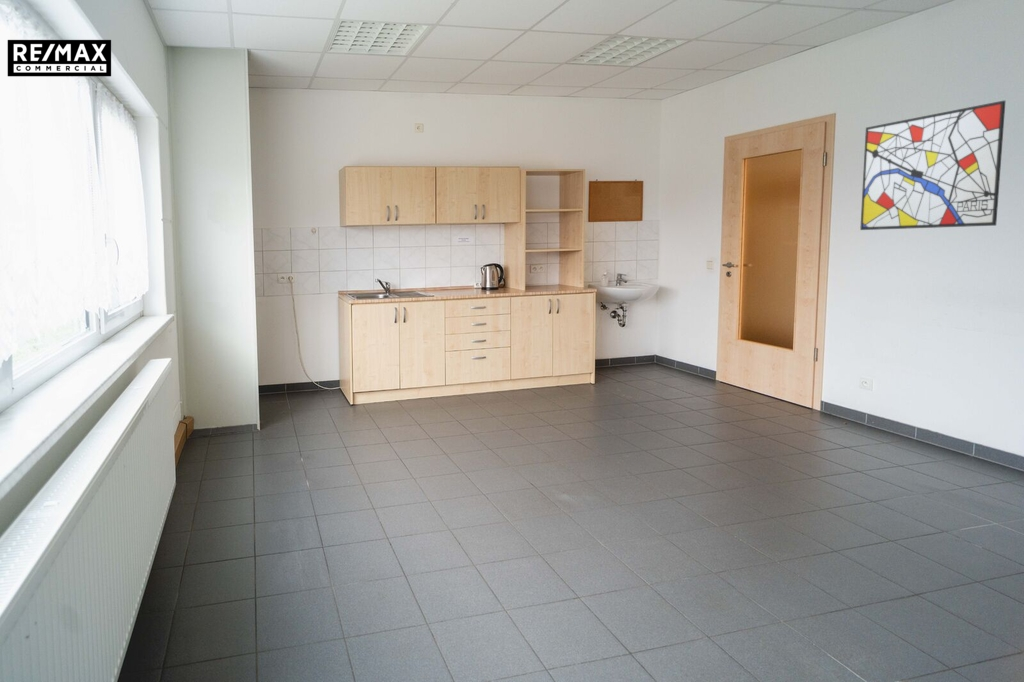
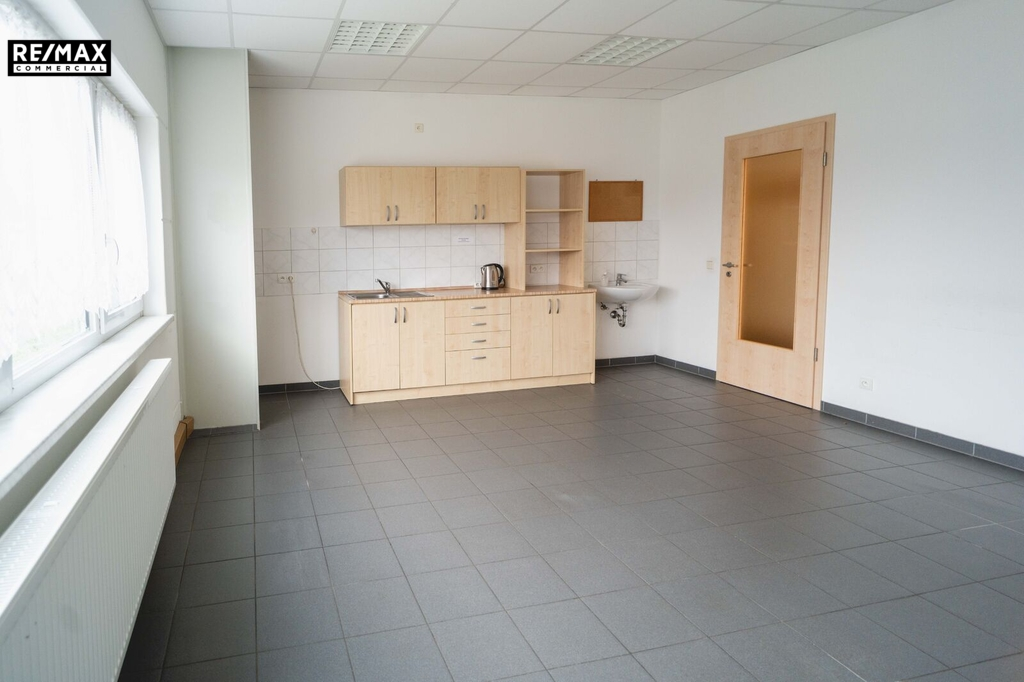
- wall art [859,100,1006,231]
